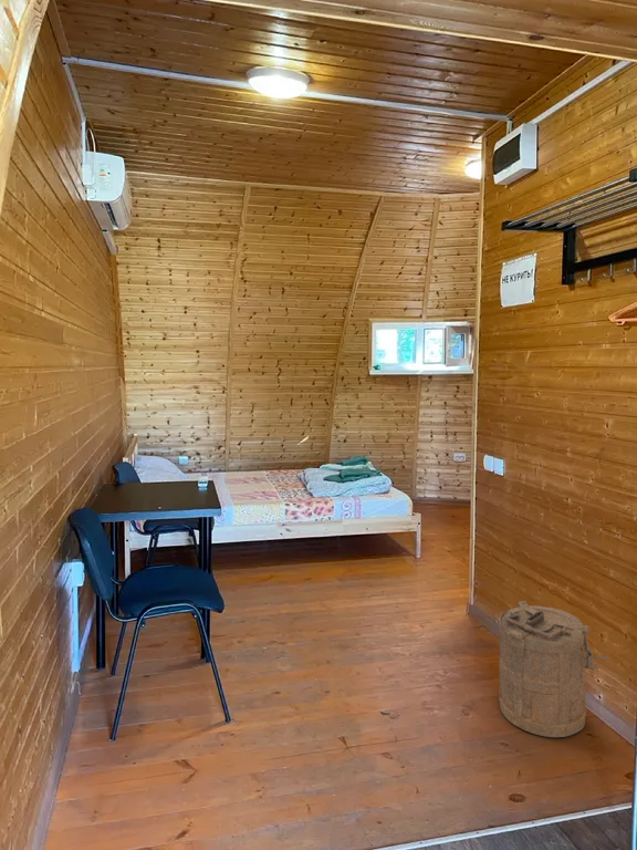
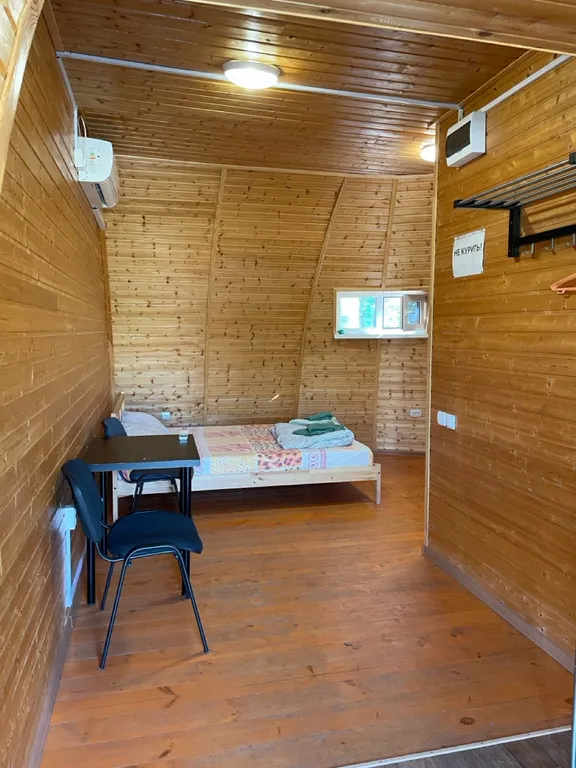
- laundry hamper [498,600,610,738]
